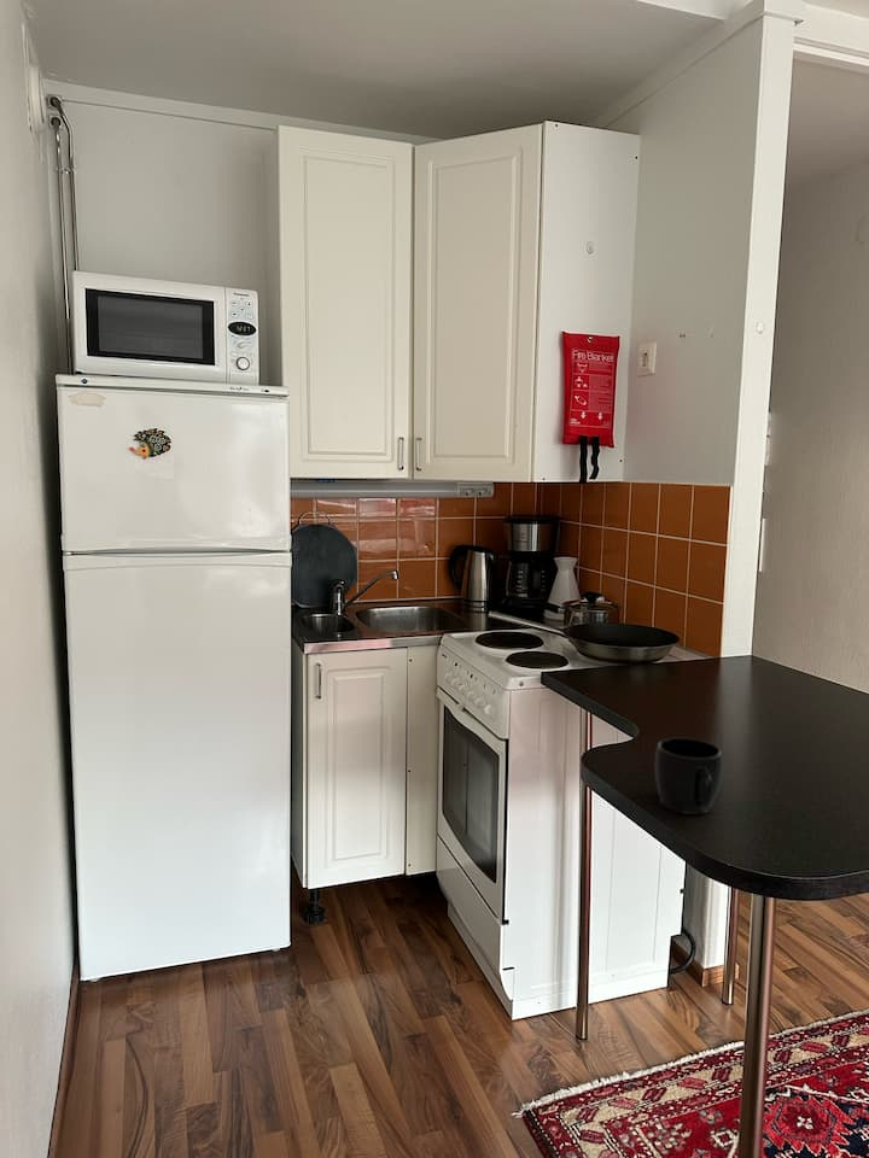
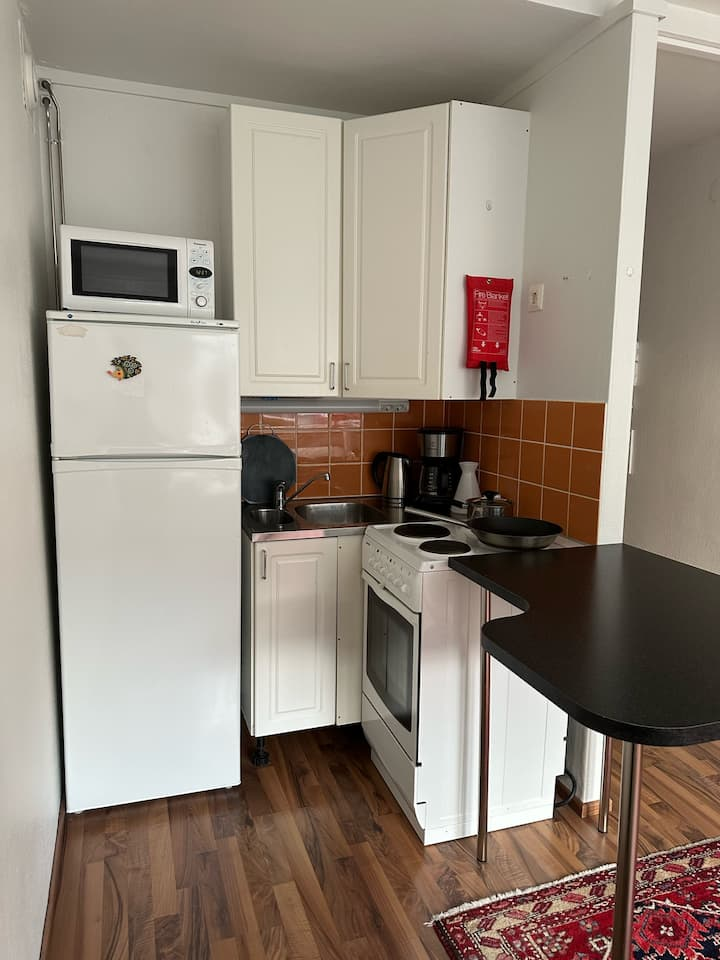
- mug [654,737,723,815]
